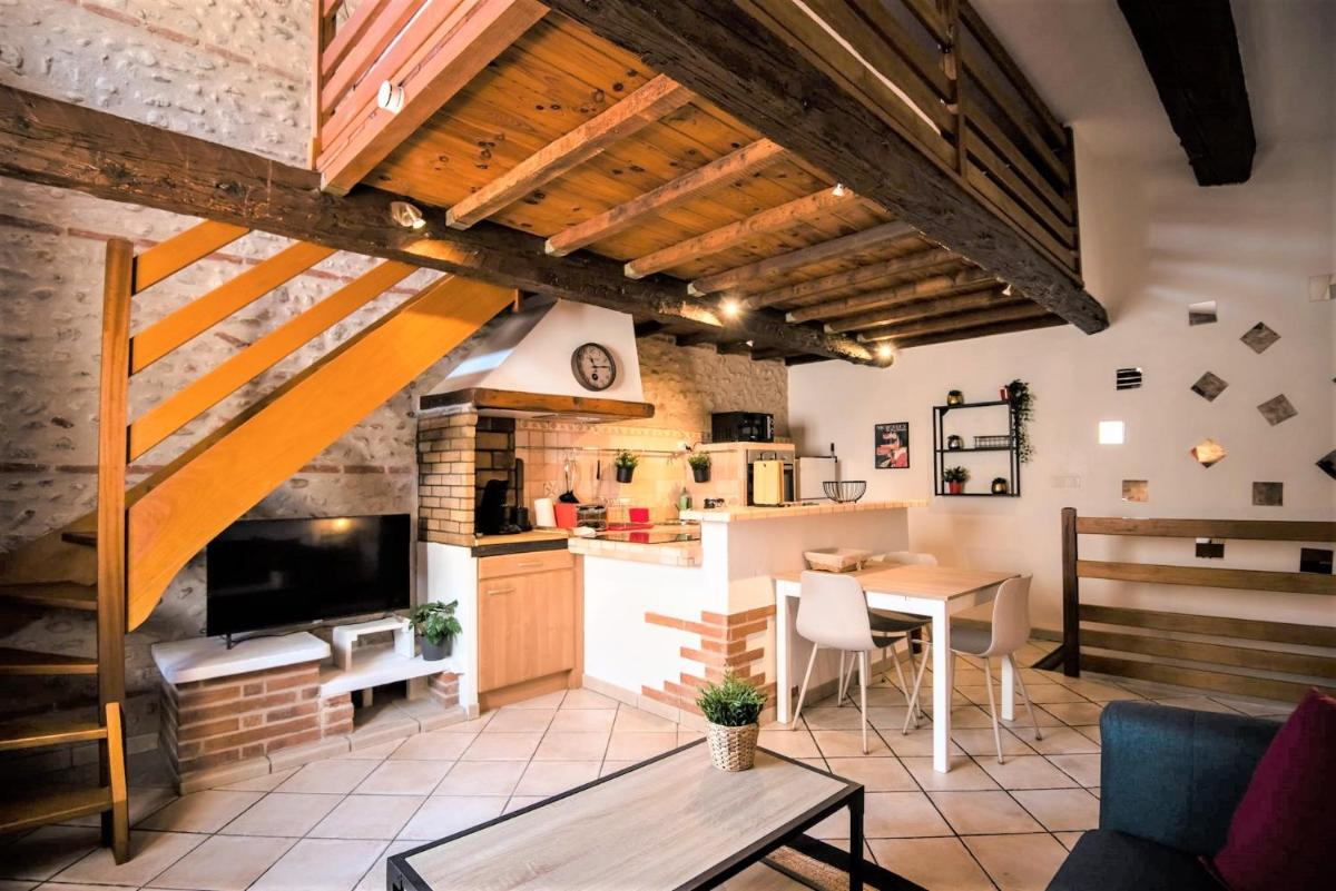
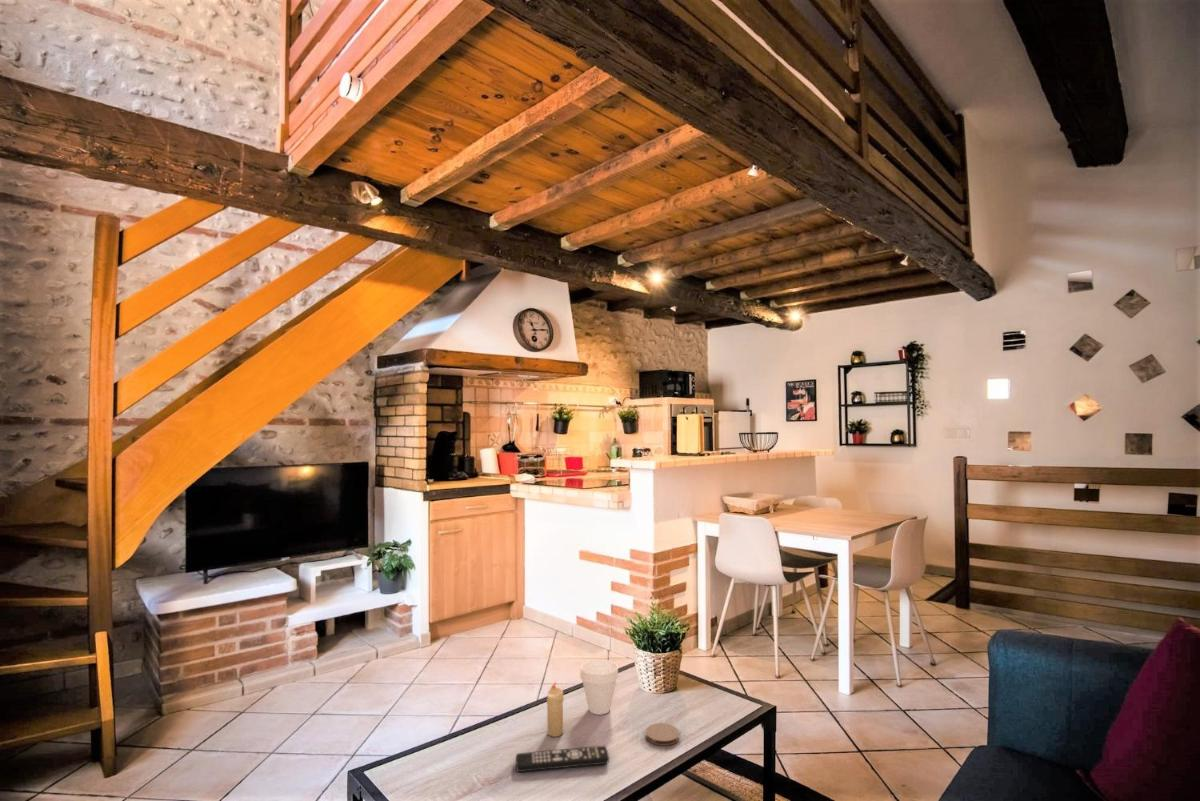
+ cup [579,658,619,716]
+ remote control [515,745,610,773]
+ coaster [644,722,681,747]
+ candle [546,681,565,738]
